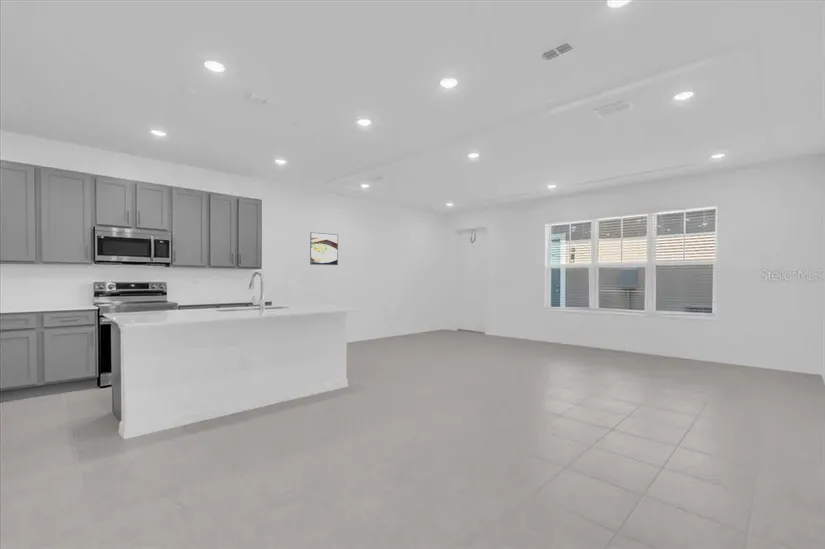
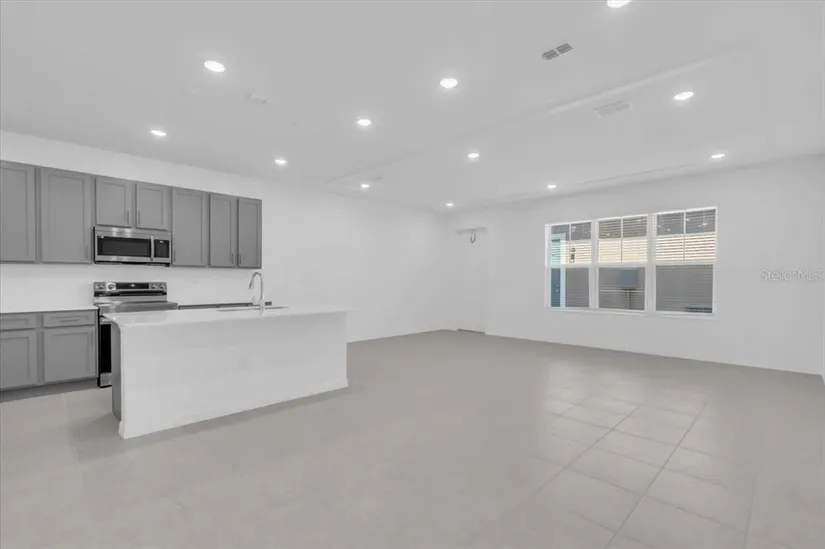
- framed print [309,231,339,266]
